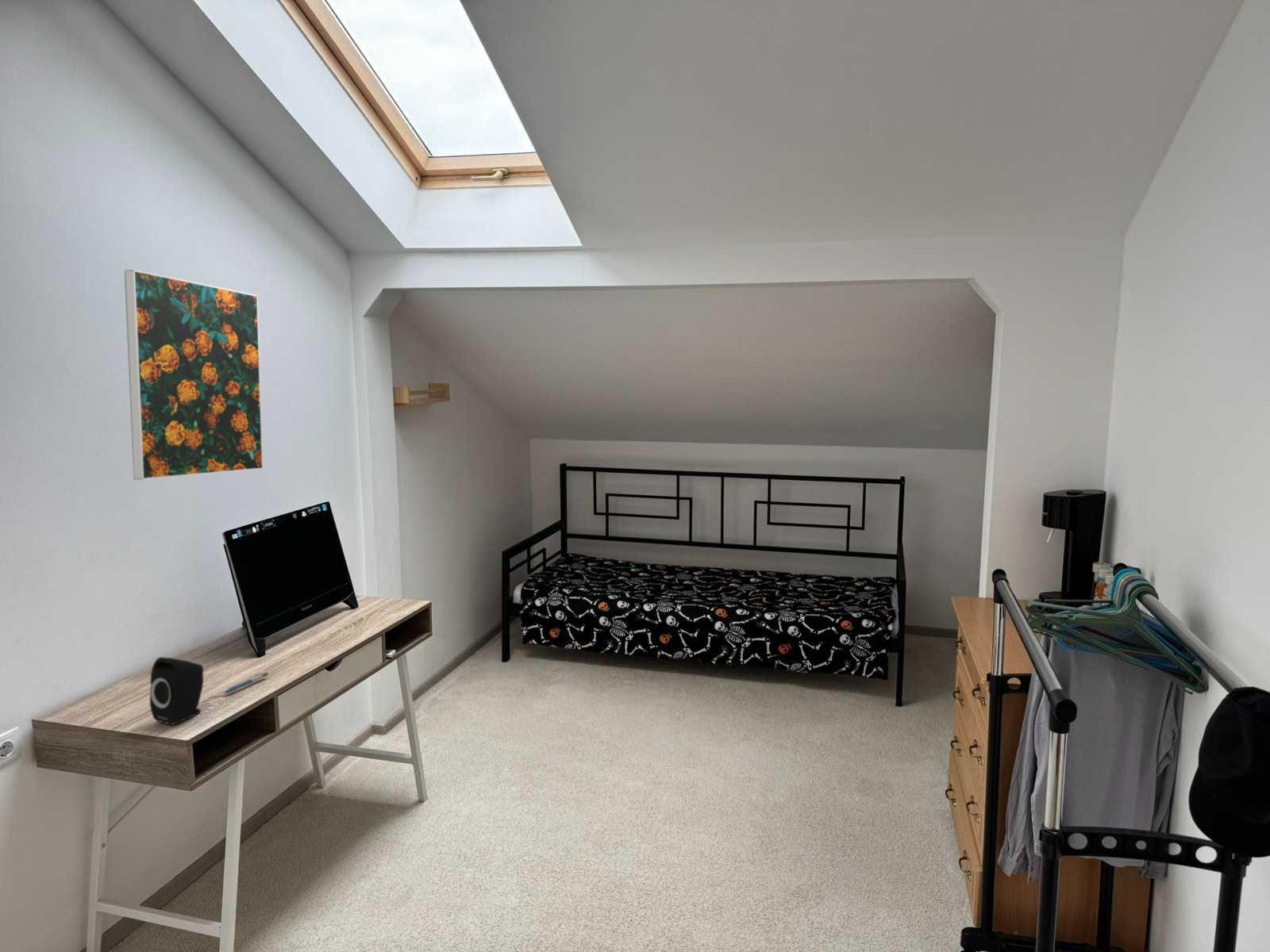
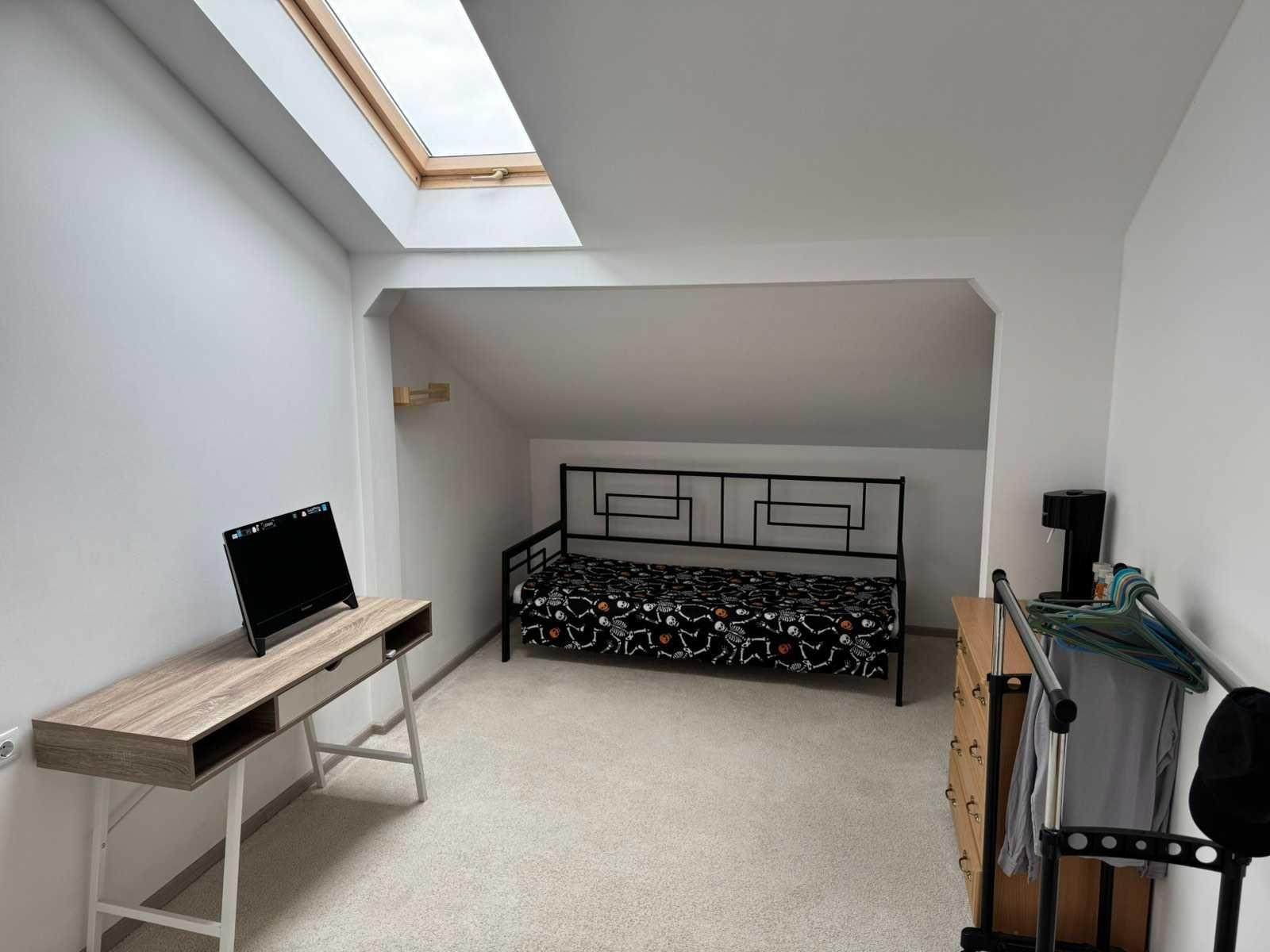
- pen [223,671,270,694]
- speaker [149,656,204,726]
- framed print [124,269,264,481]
